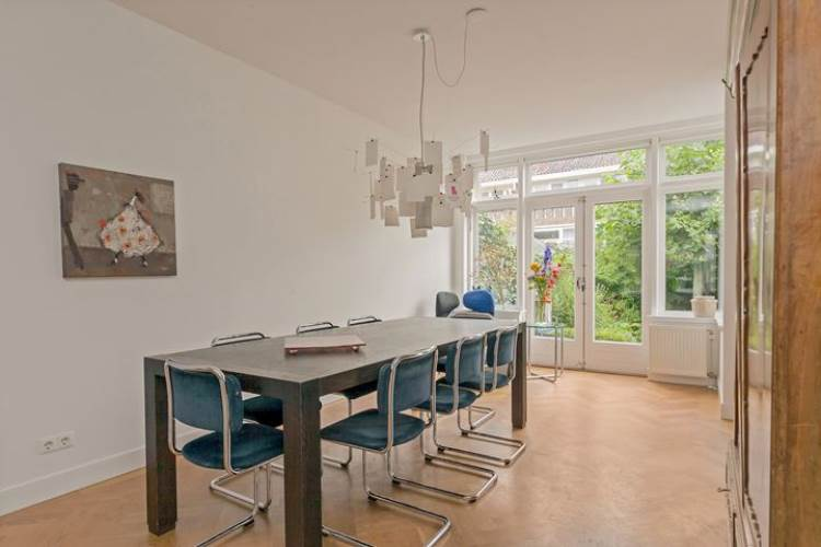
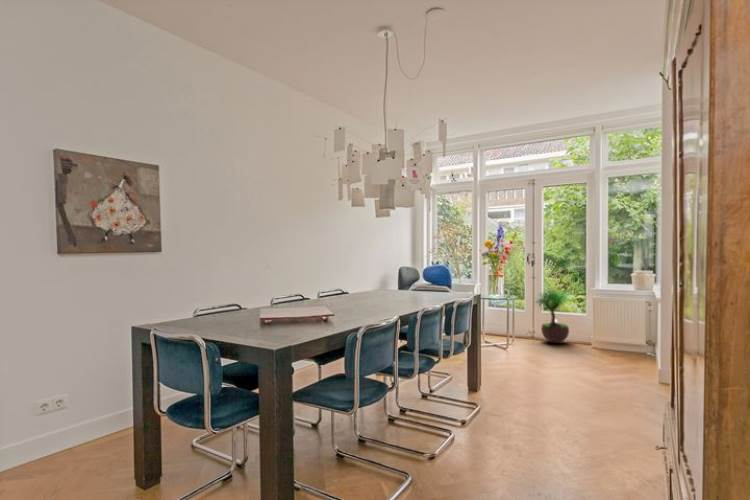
+ potted tree [534,282,572,344]
